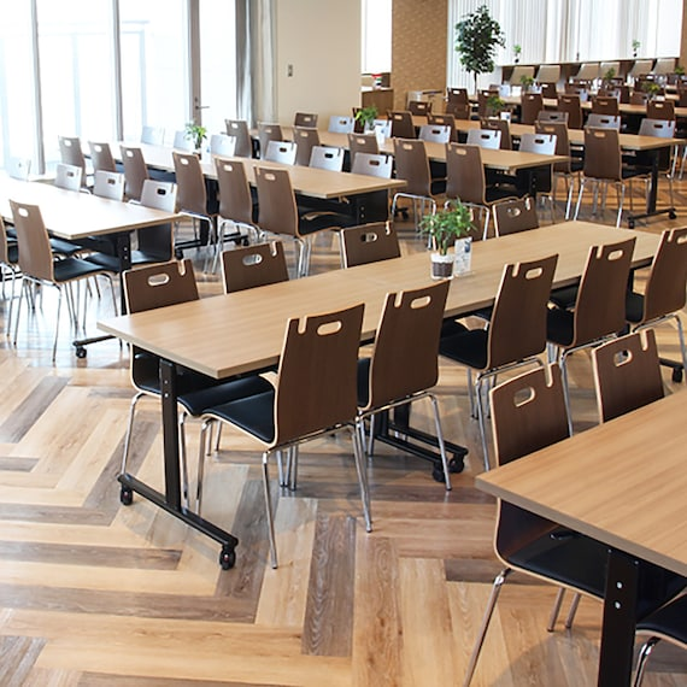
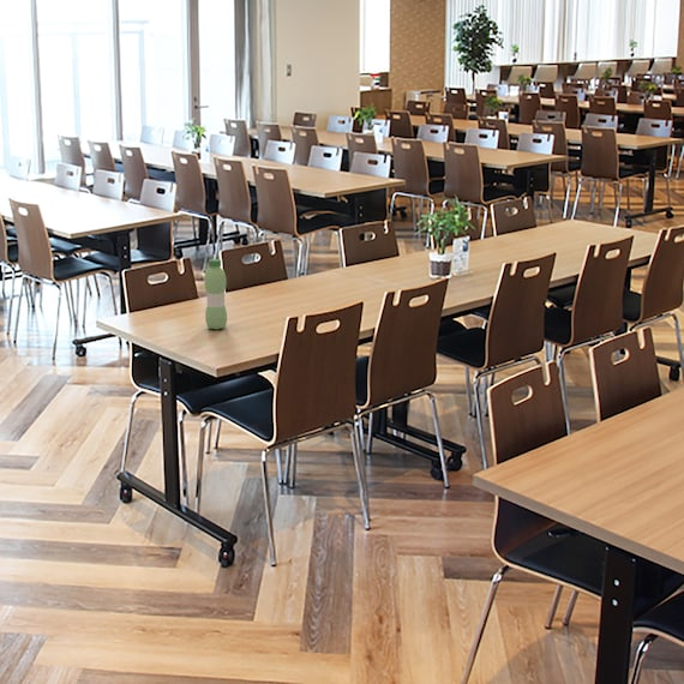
+ water bottle [203,258,228,330]
